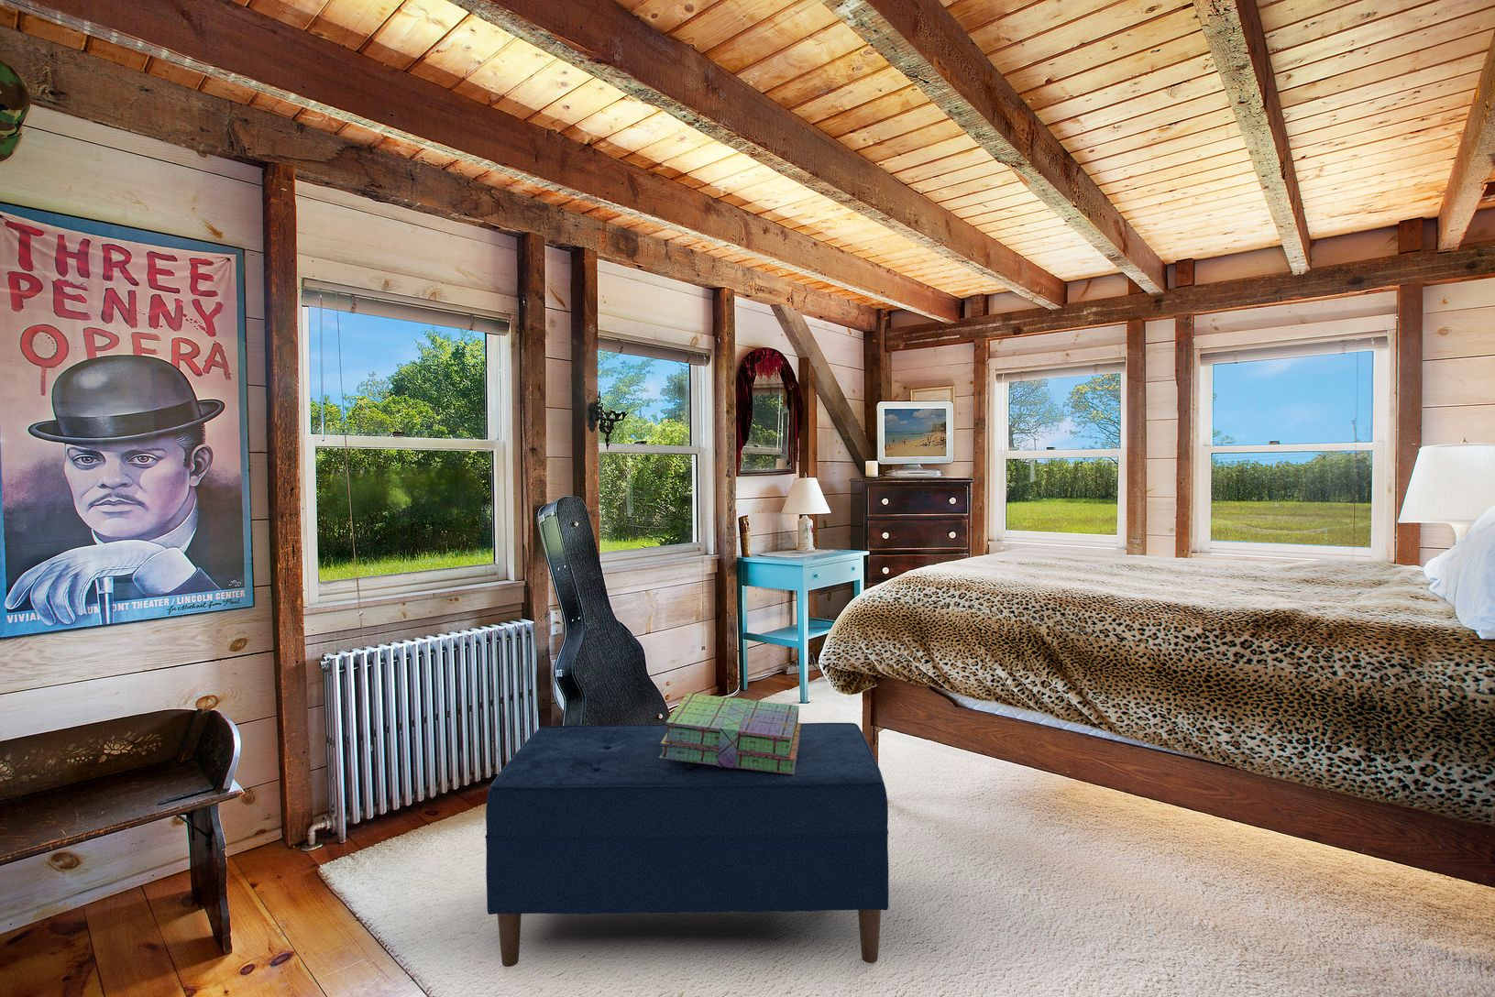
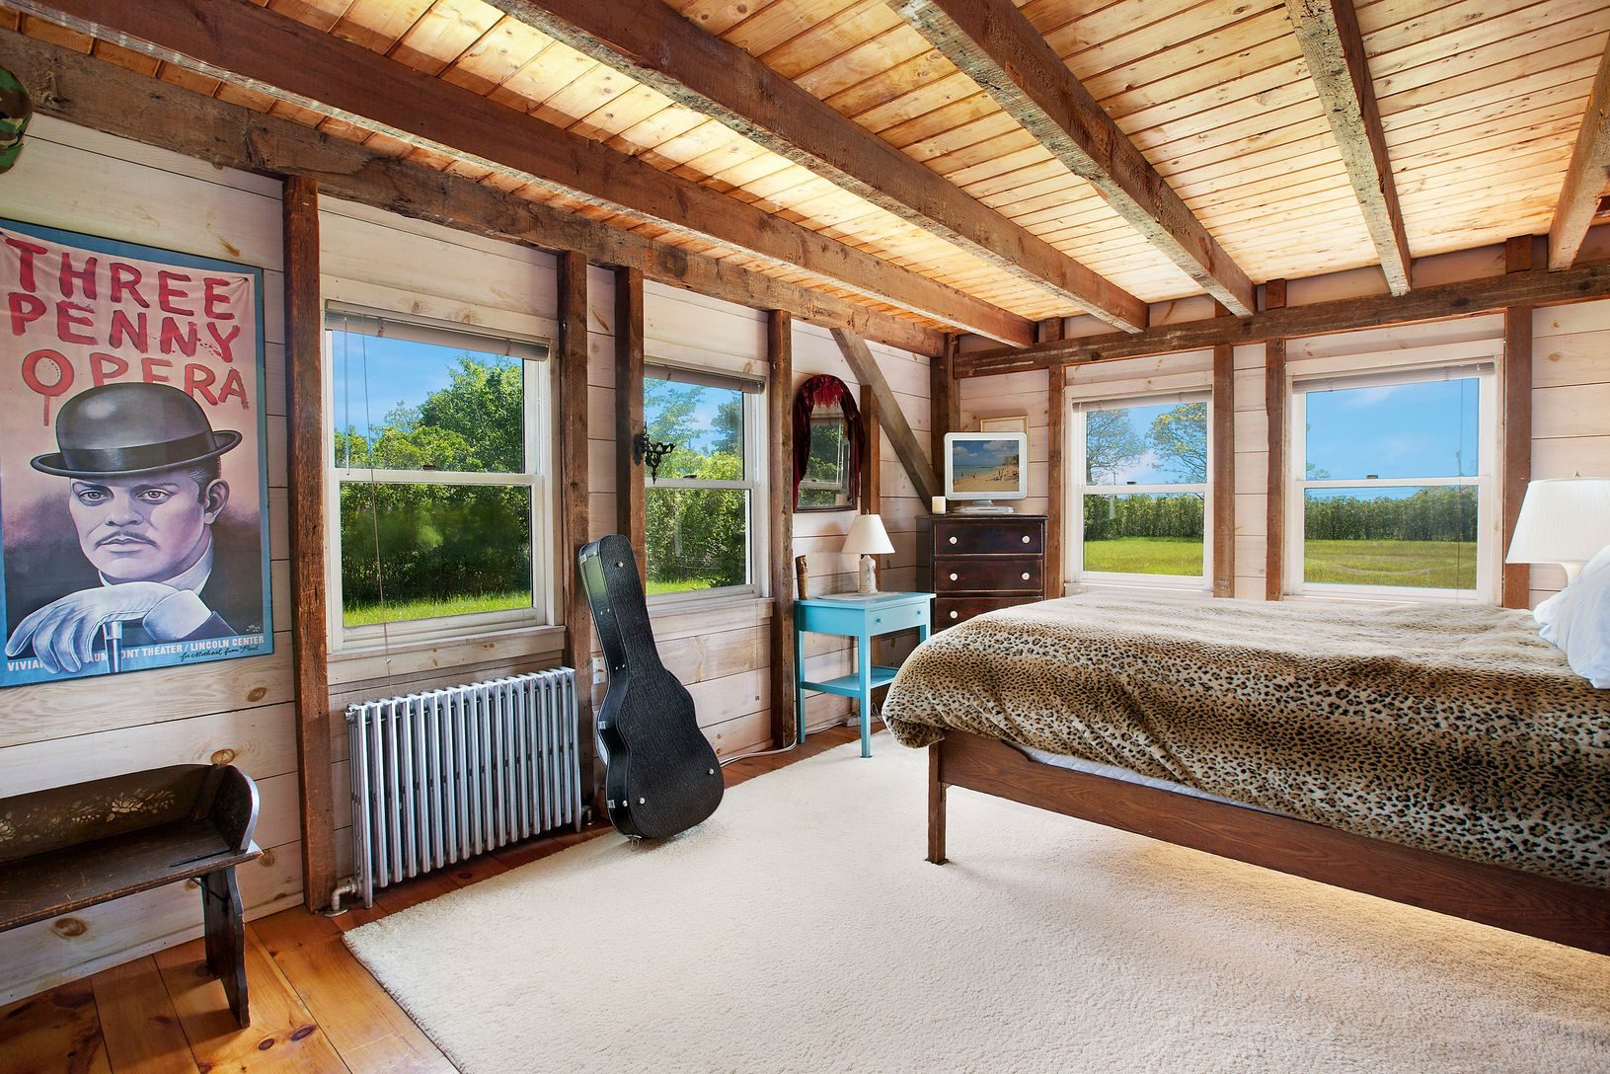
- stack of books [659,692,801,776]
- bench [484,722,889,968]
